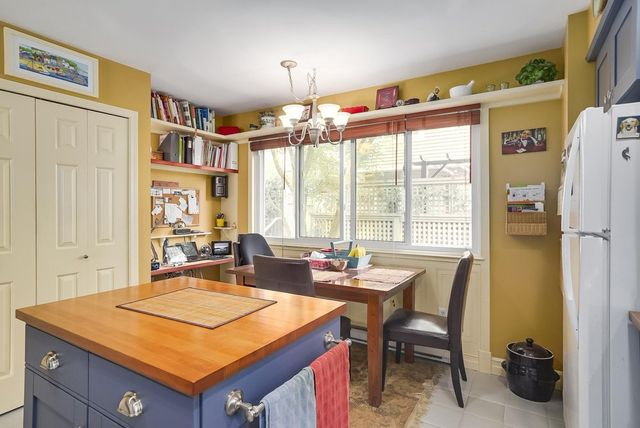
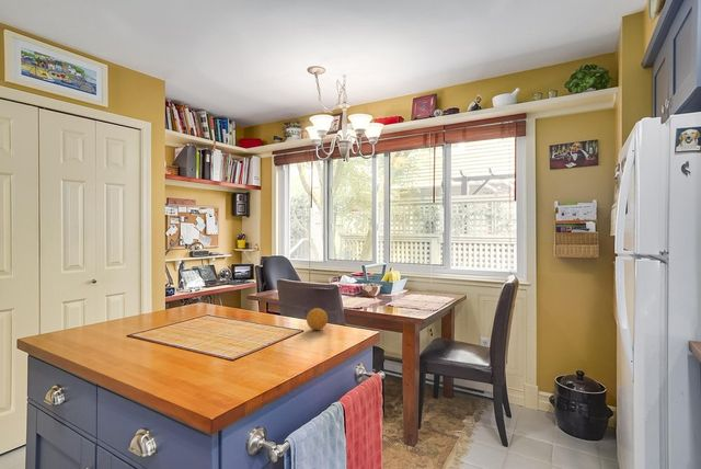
+ fruit [306,307,329,331]
